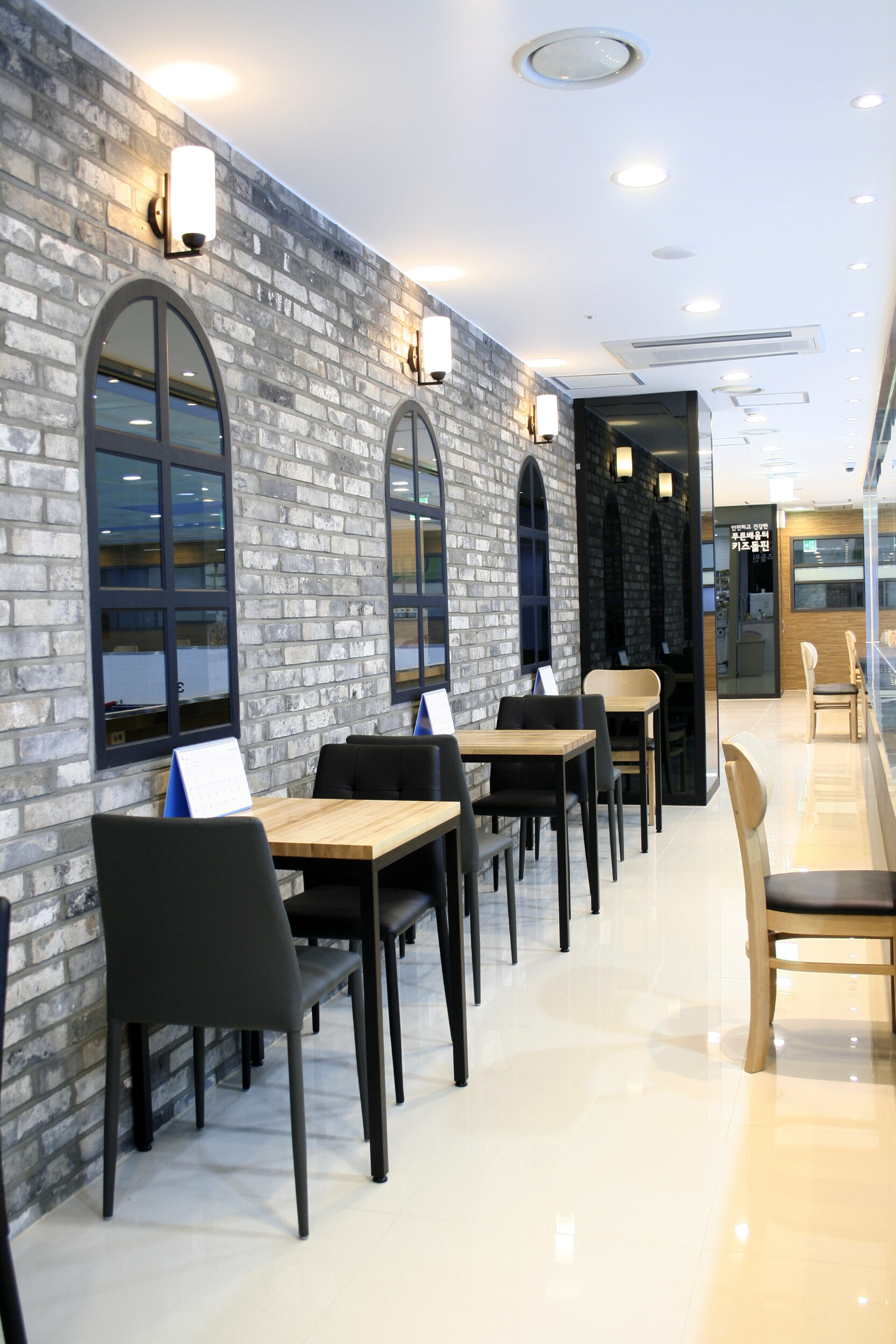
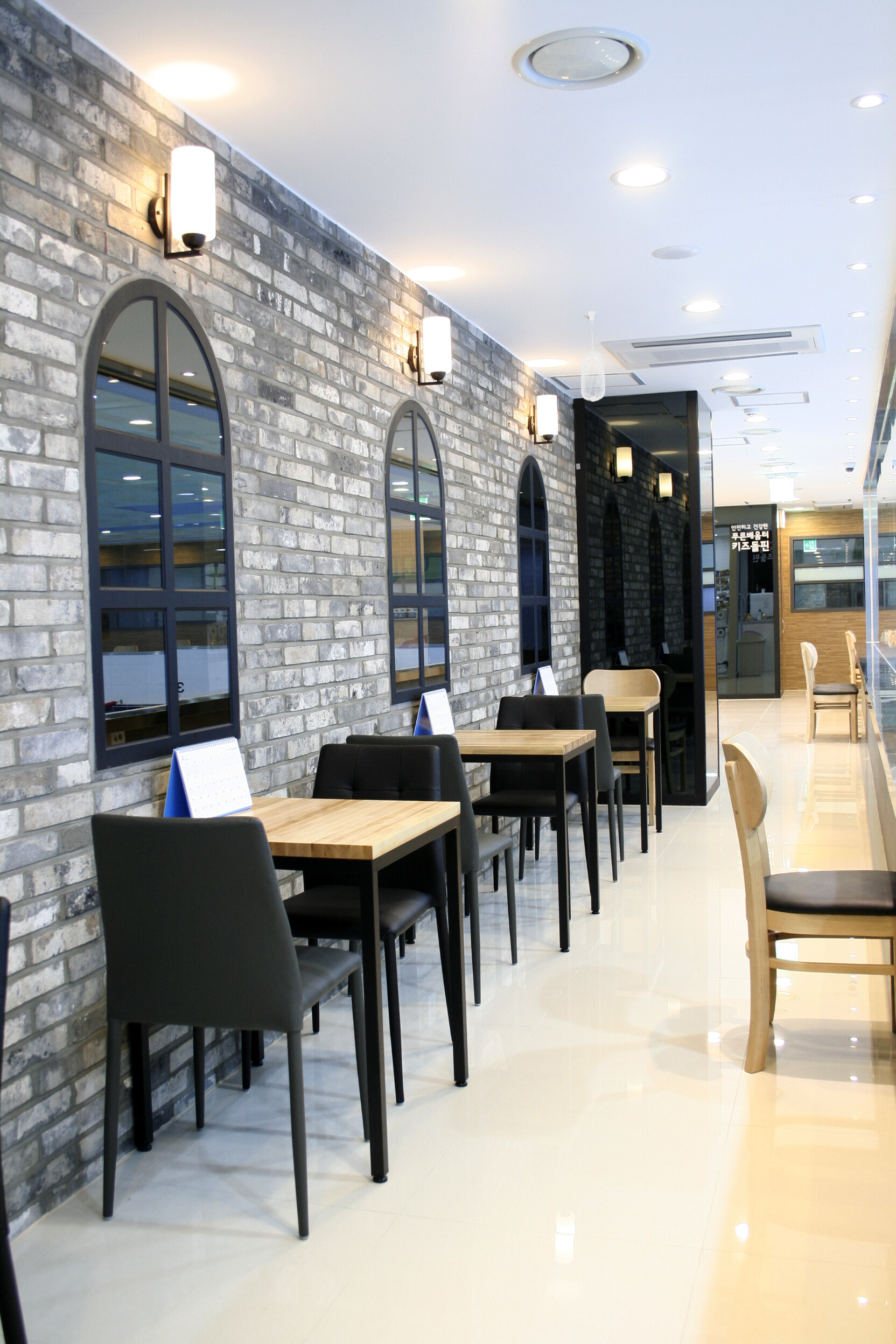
+ pendant light [580,311,606,402]
